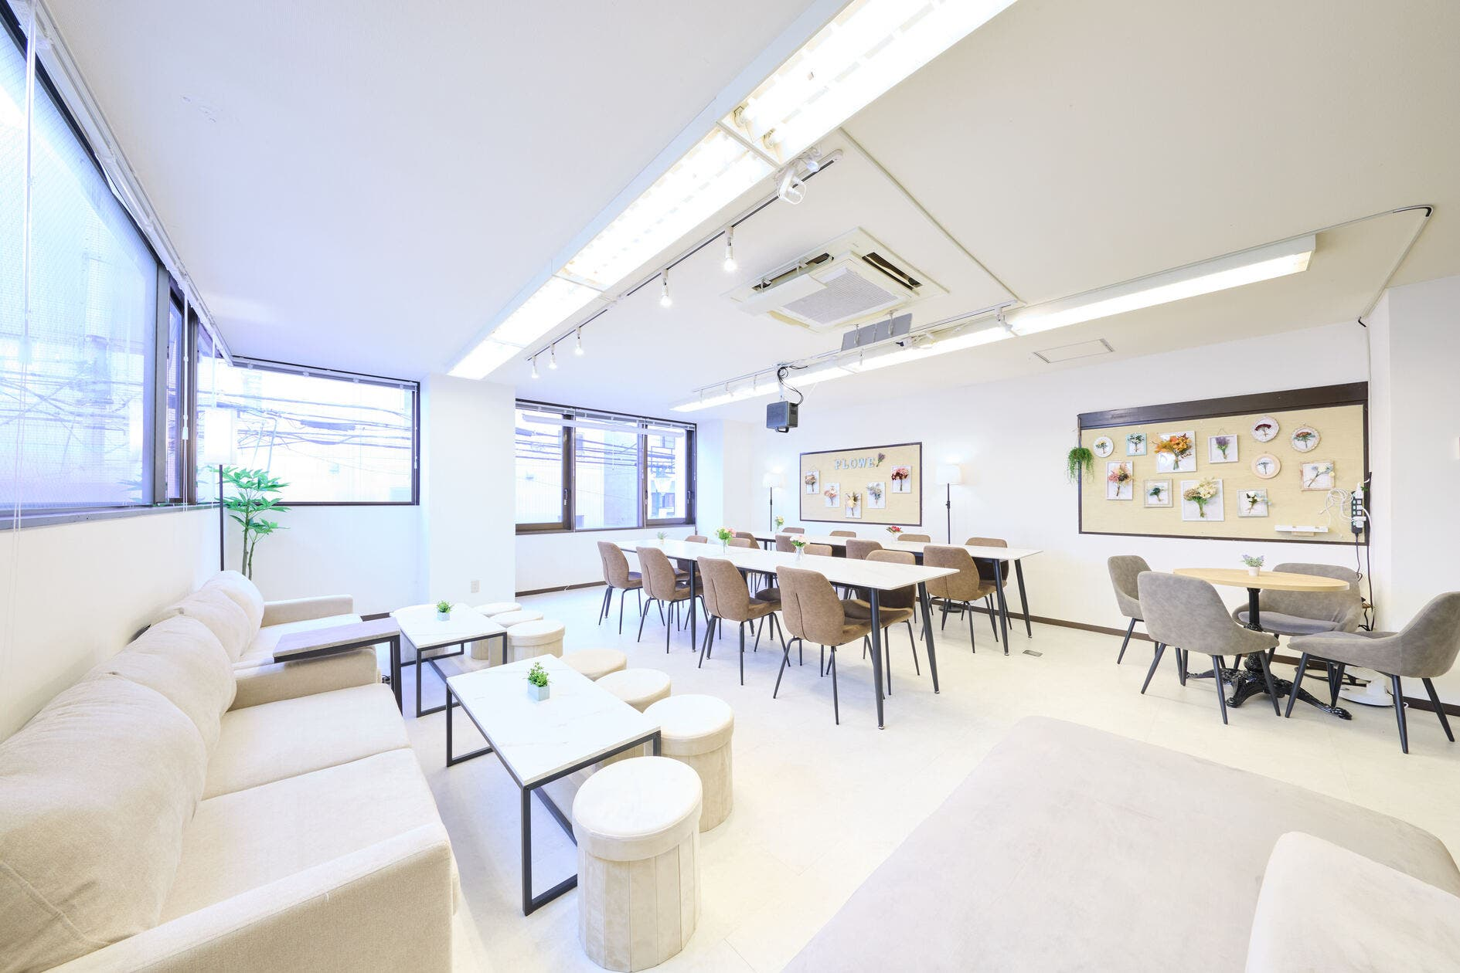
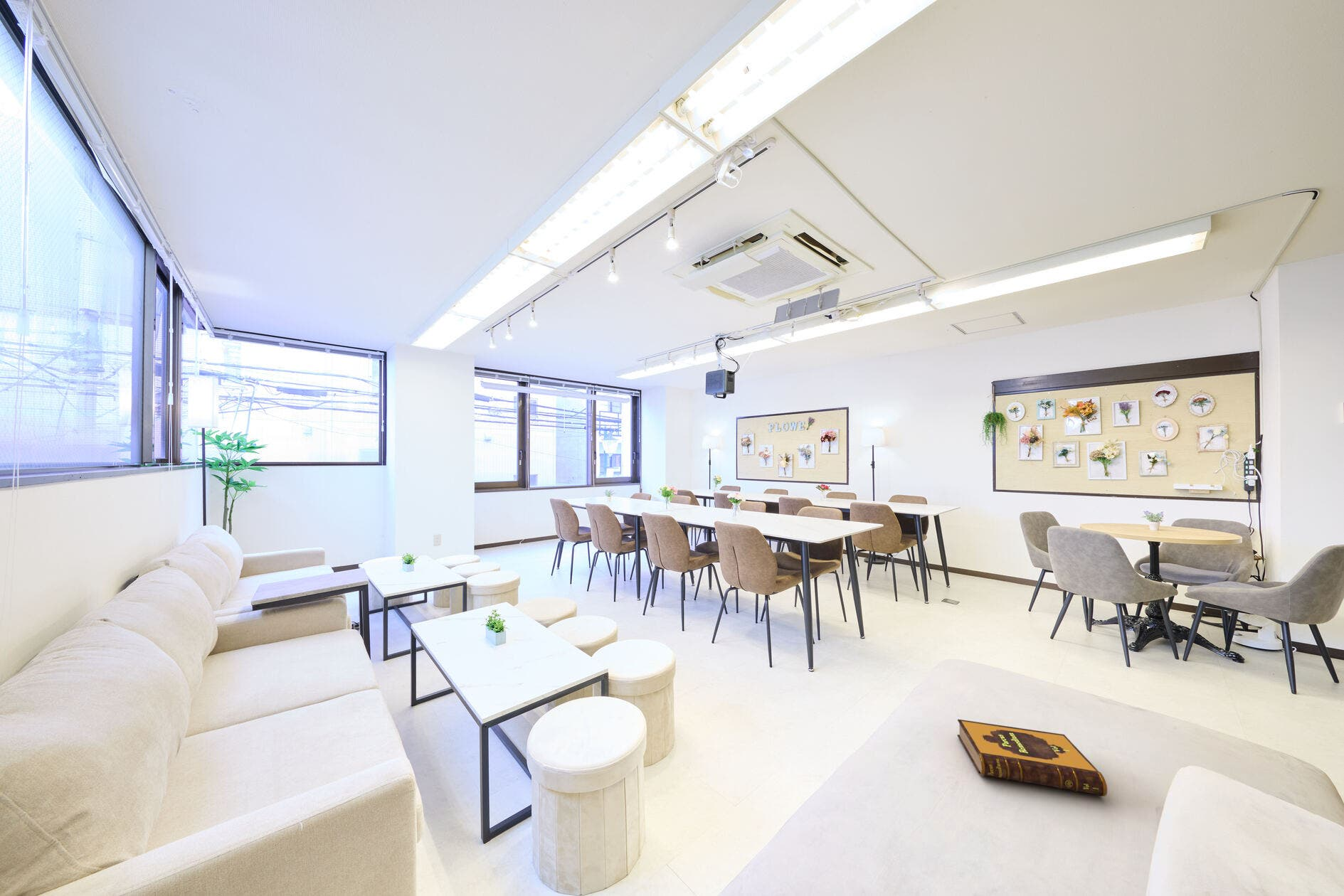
+ hardback book [957,718,1108,797]
